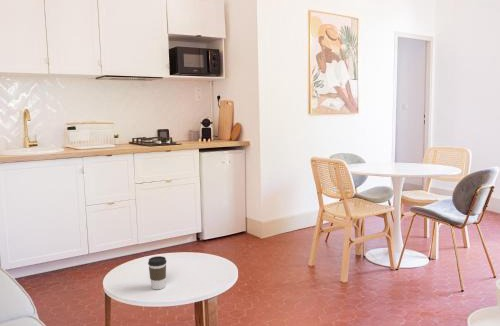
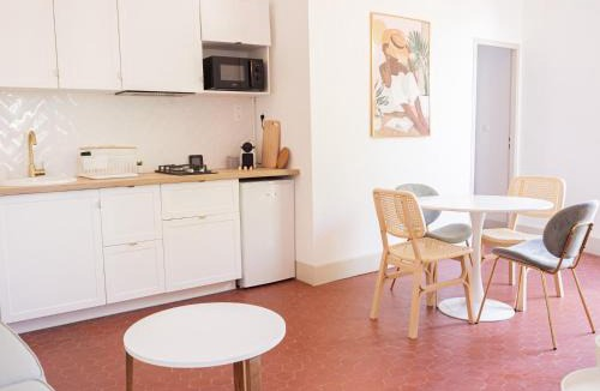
- coffee cup [147,255,168,290]
